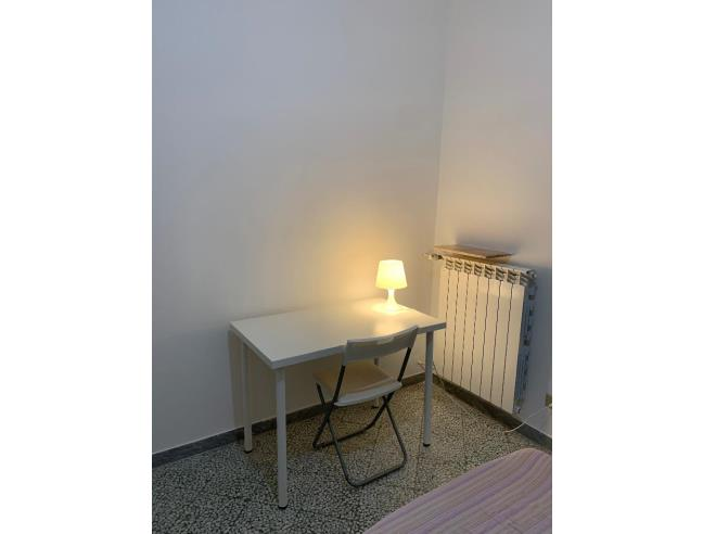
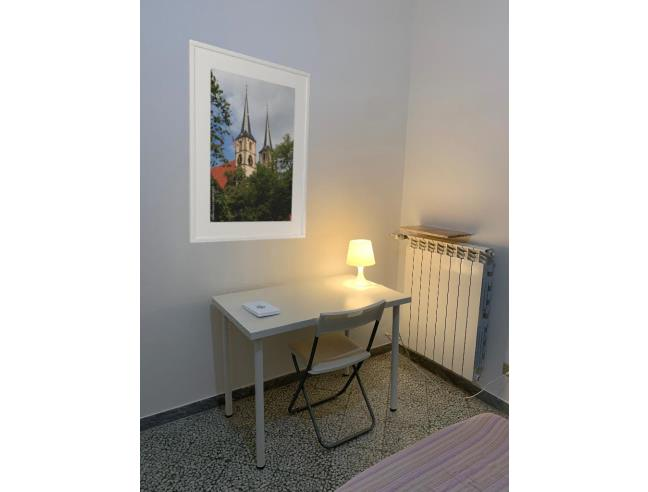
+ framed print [188,38,312,244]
+ notepad [241,300,282,318]
